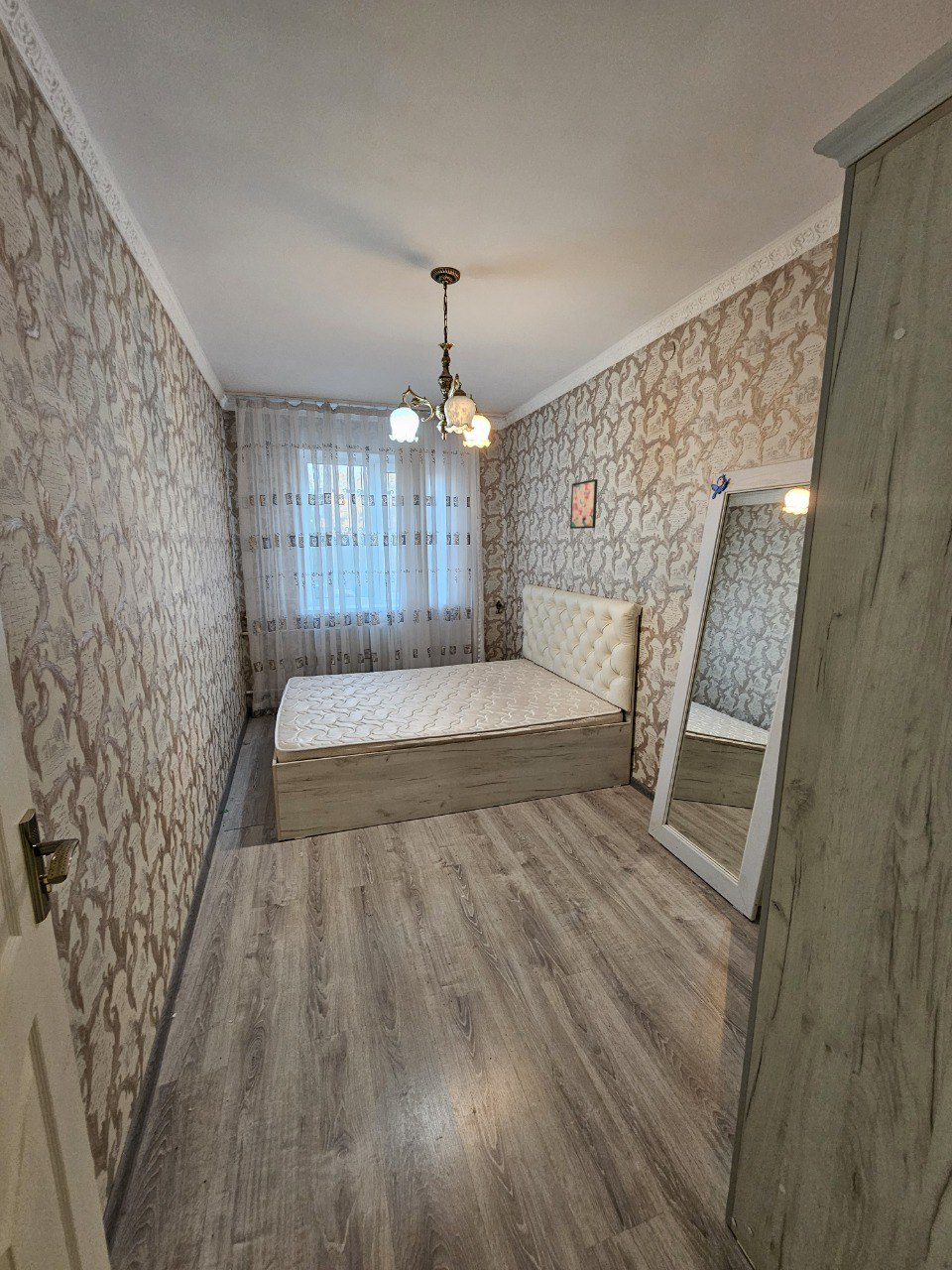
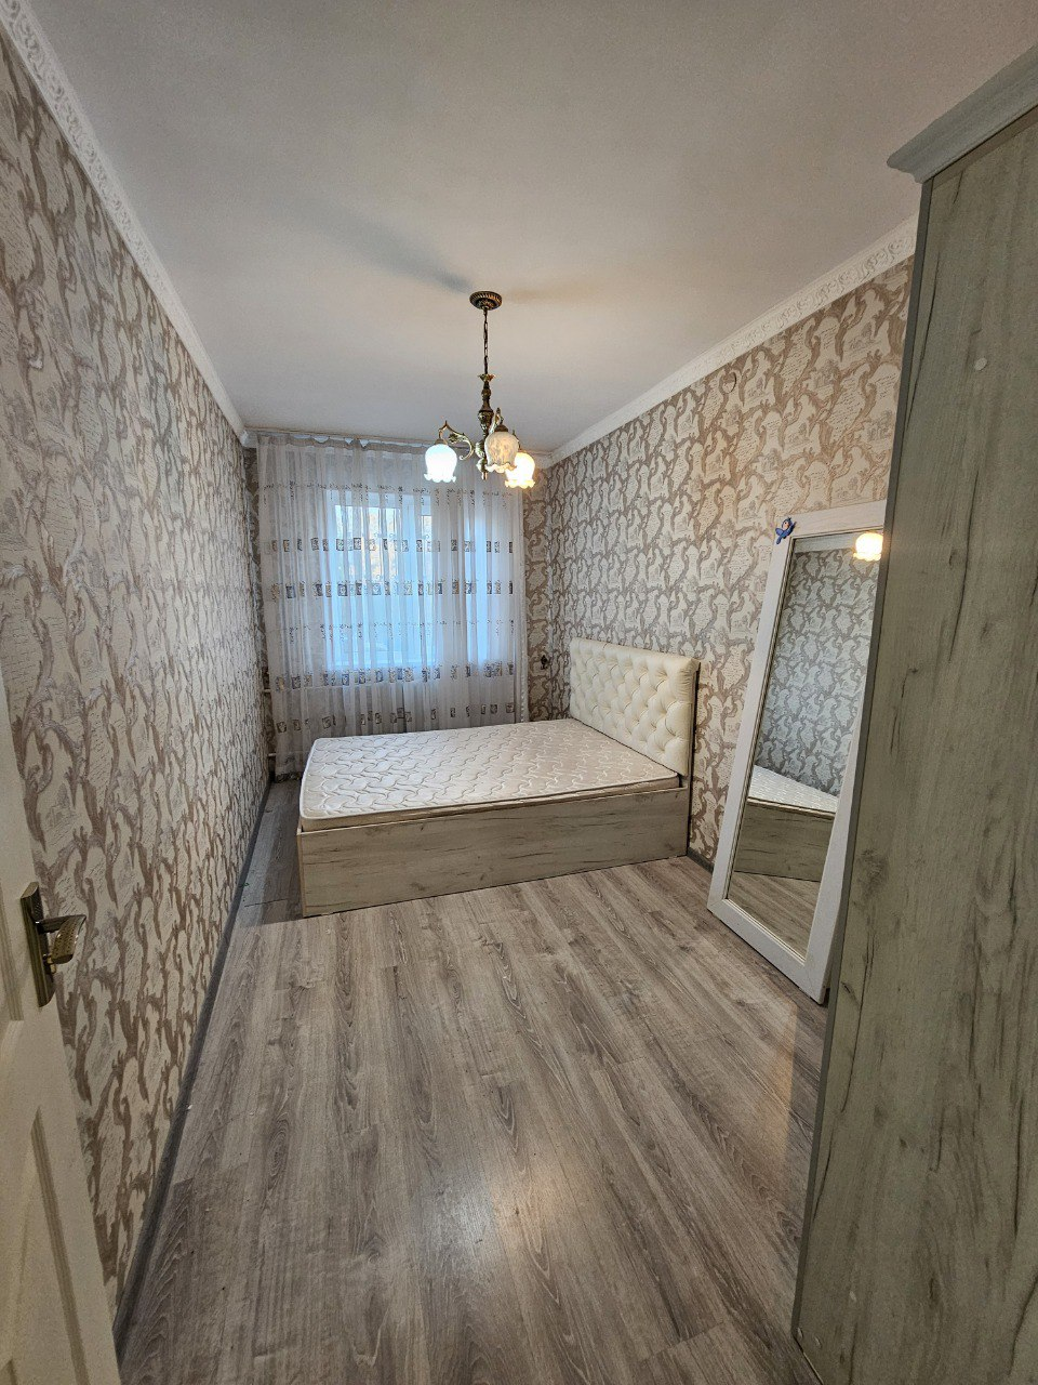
- wall art [569,478,599,530]
